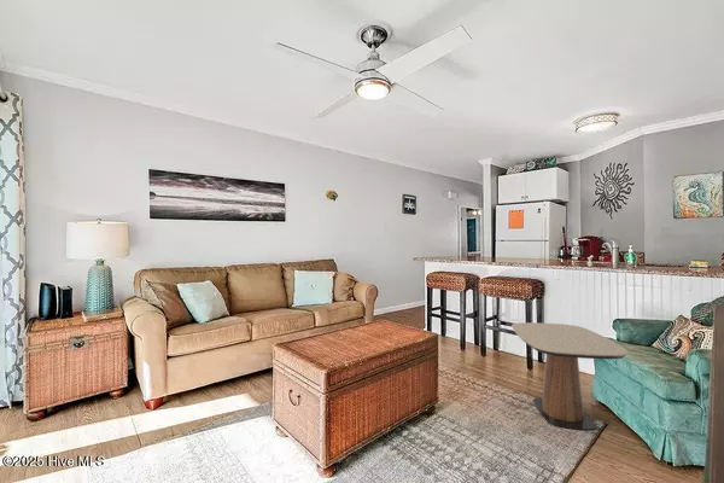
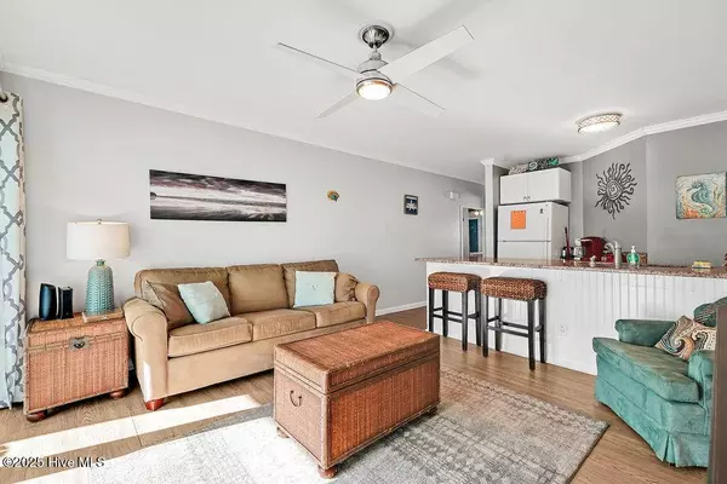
- side table [510,321,629,431]
